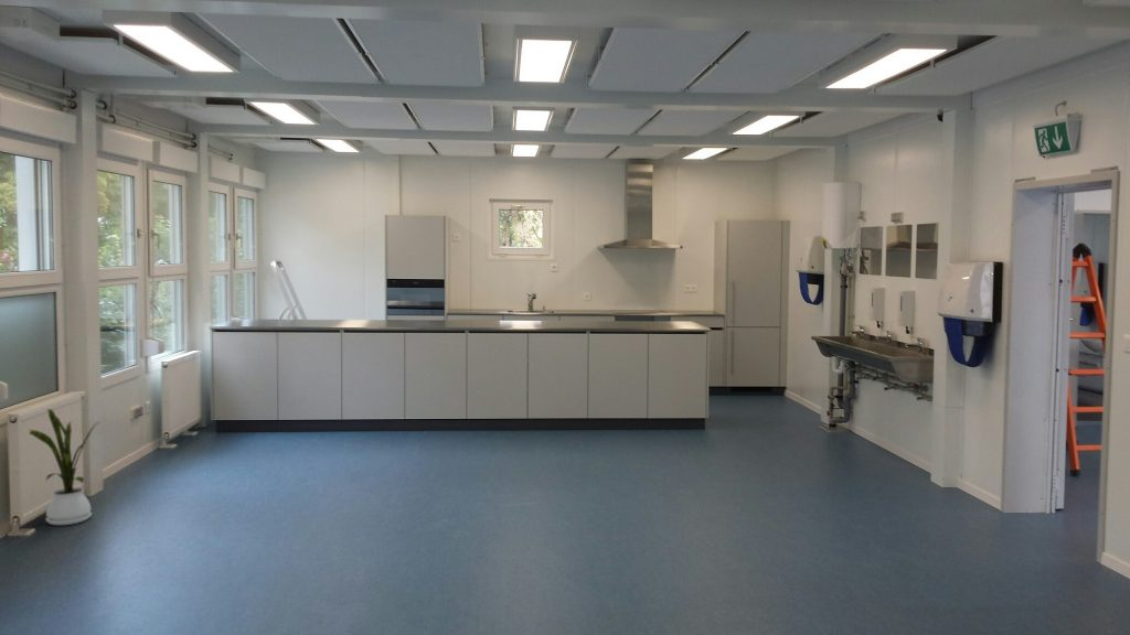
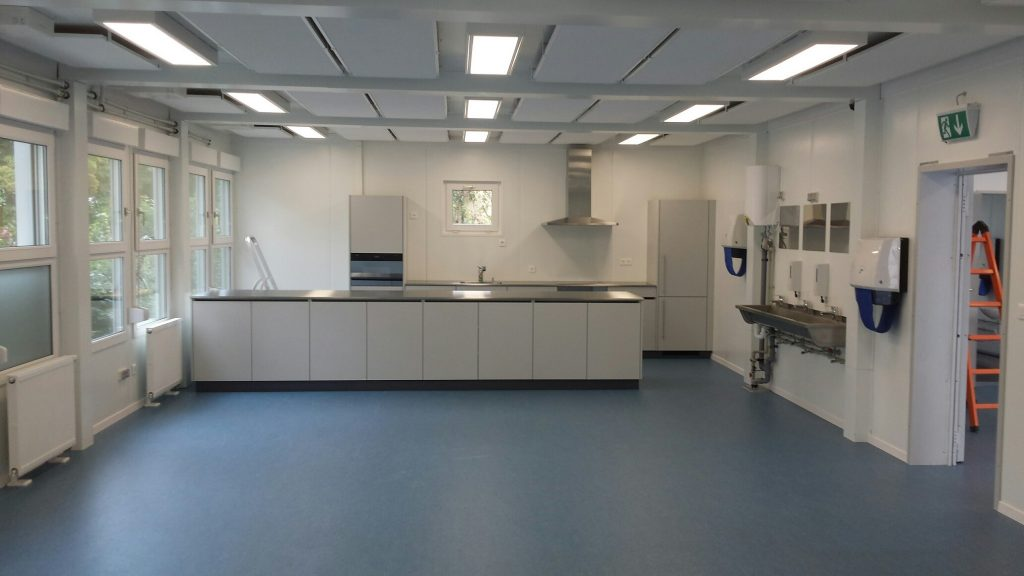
- house plant [29,408,99,526]
